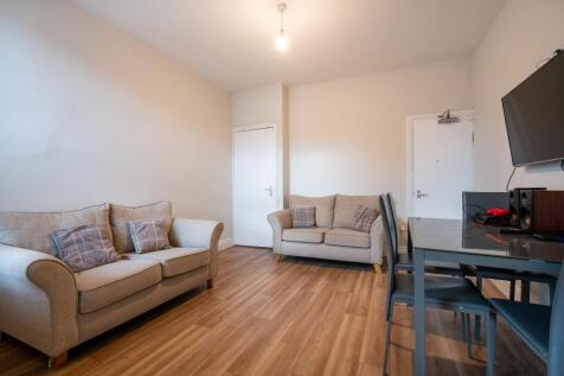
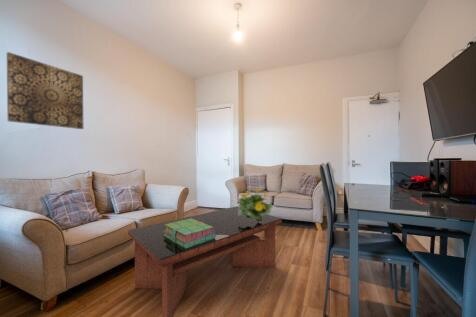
+ flowering plant [237,188,274,222]
+ stack of books [163,218,216,249]
+ coffee table [127,205,283,317]
+ wall art [6,51,84,130]
